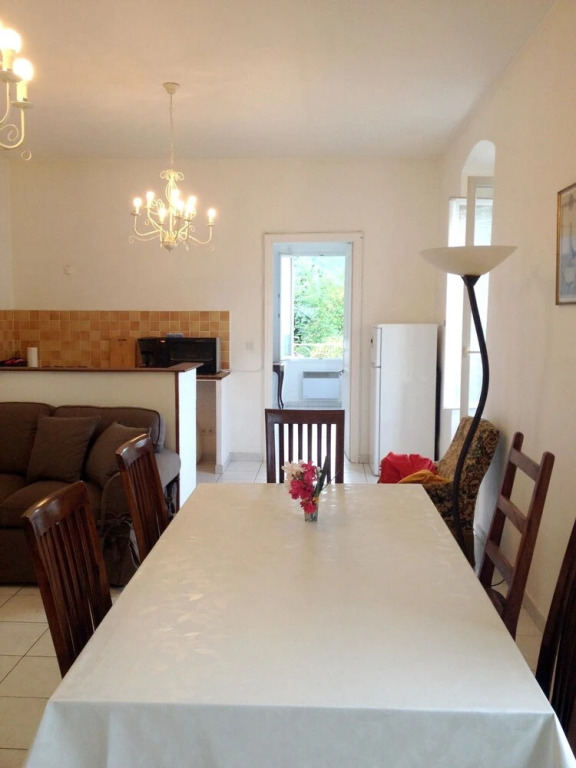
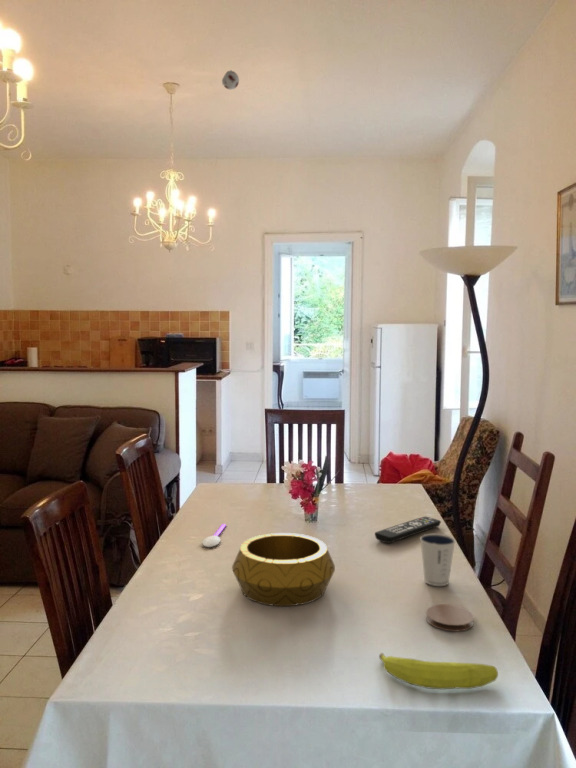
+ spoon [201,523,227,548]
+ coaster [425,603,475,632]
+ decorative bowl [231,532,336,607]
+ fruit [378,652,499,690]
+ smoke detector [221,69,240,91]
+ remote control [374,516,442,544]
+ dixie cup [419,533,457,587]
